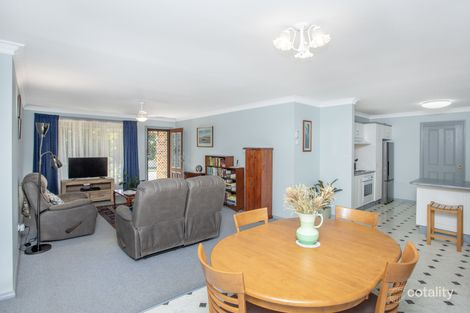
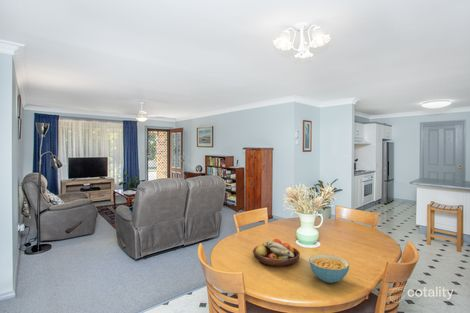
+ fruit bowl [252,238,301,267]
+ cereal bowl [308,253,350,284]
